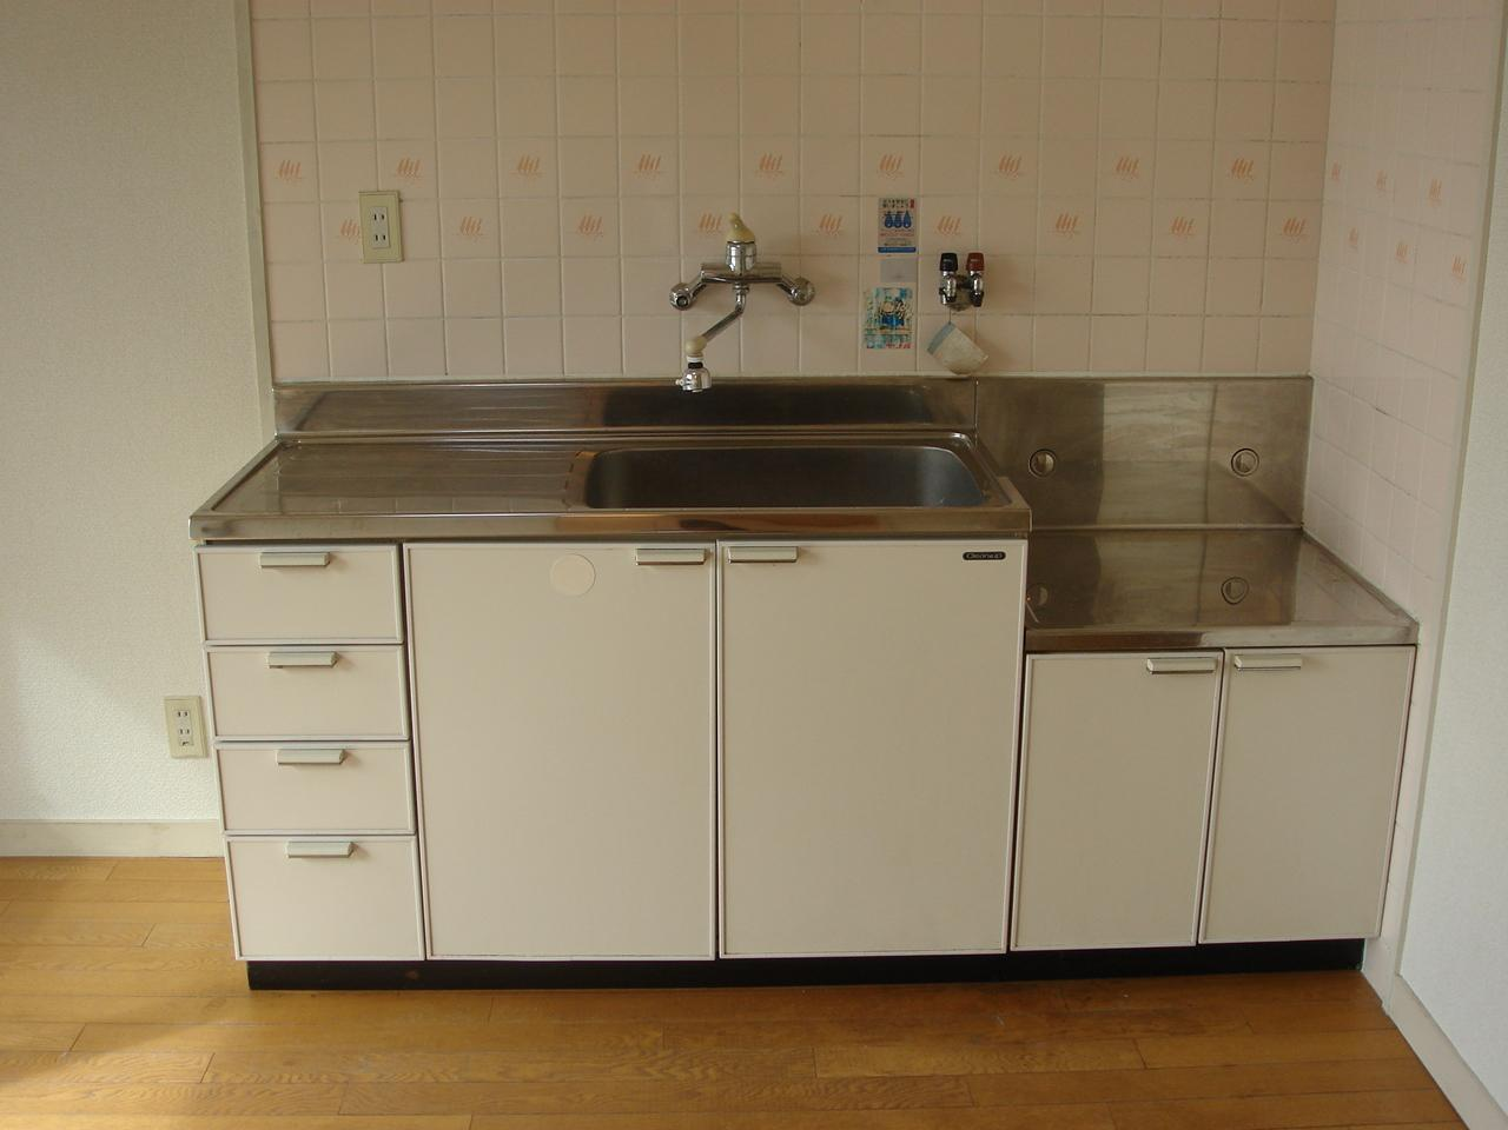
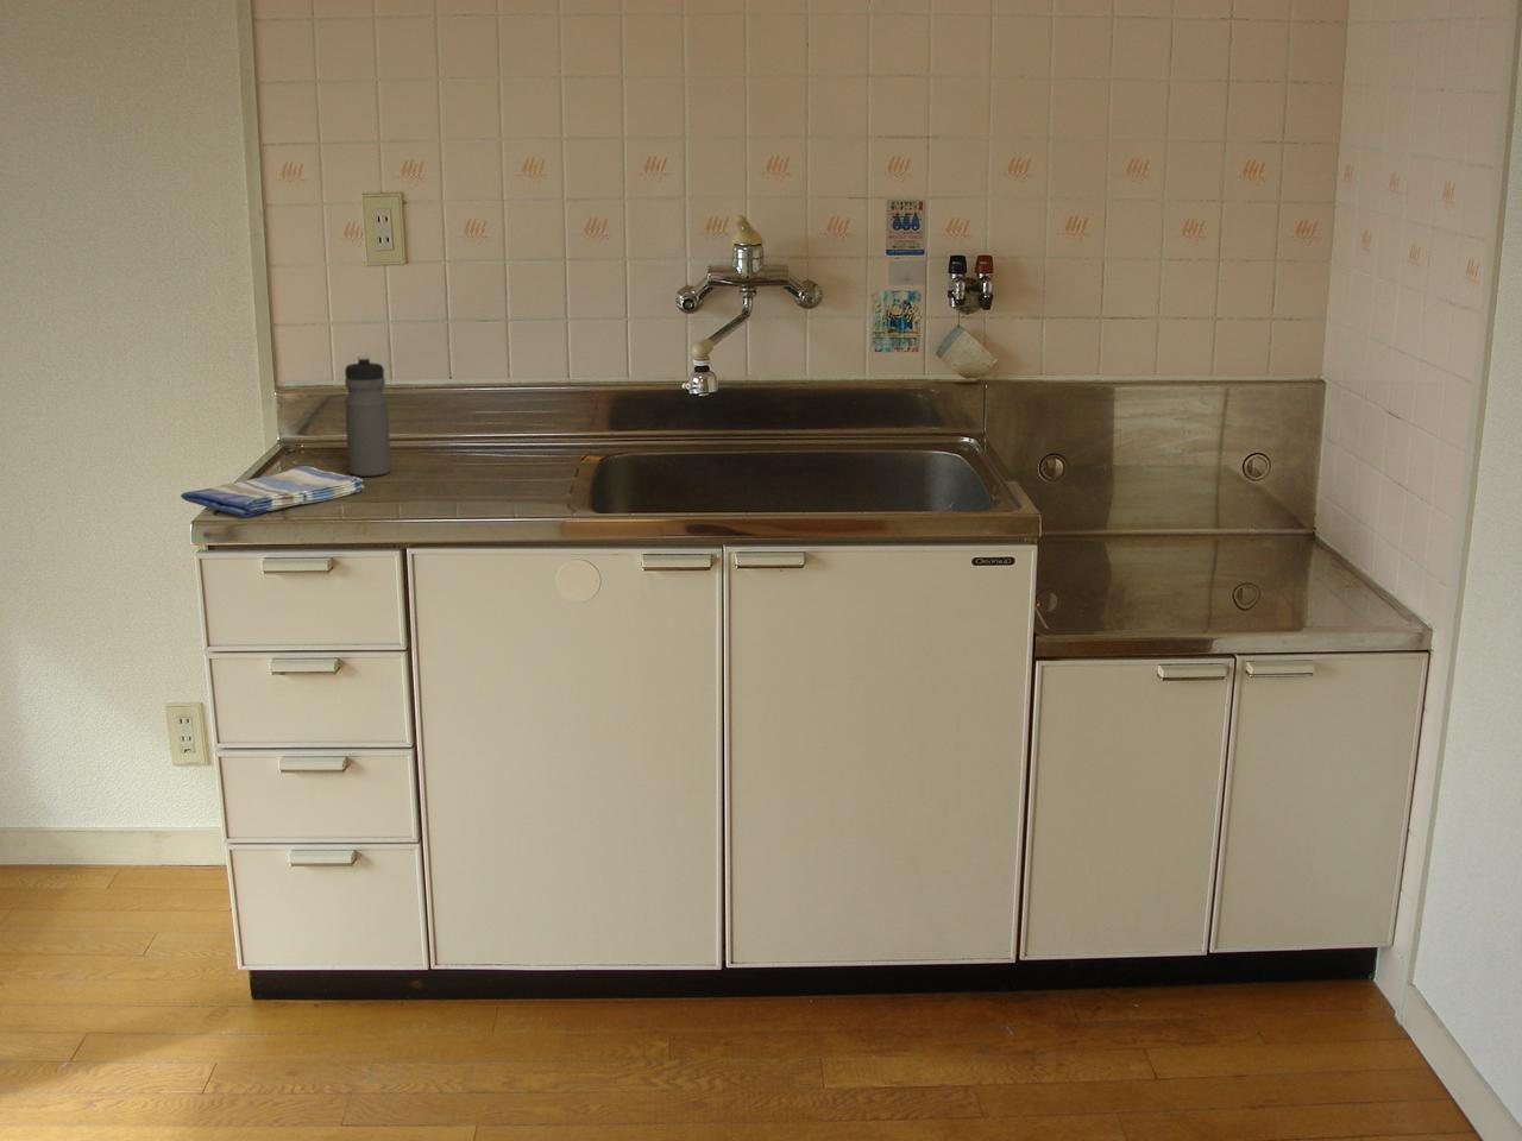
+ water bottle [344,355,392,478]
+ dish towel [180,465,366,518]
